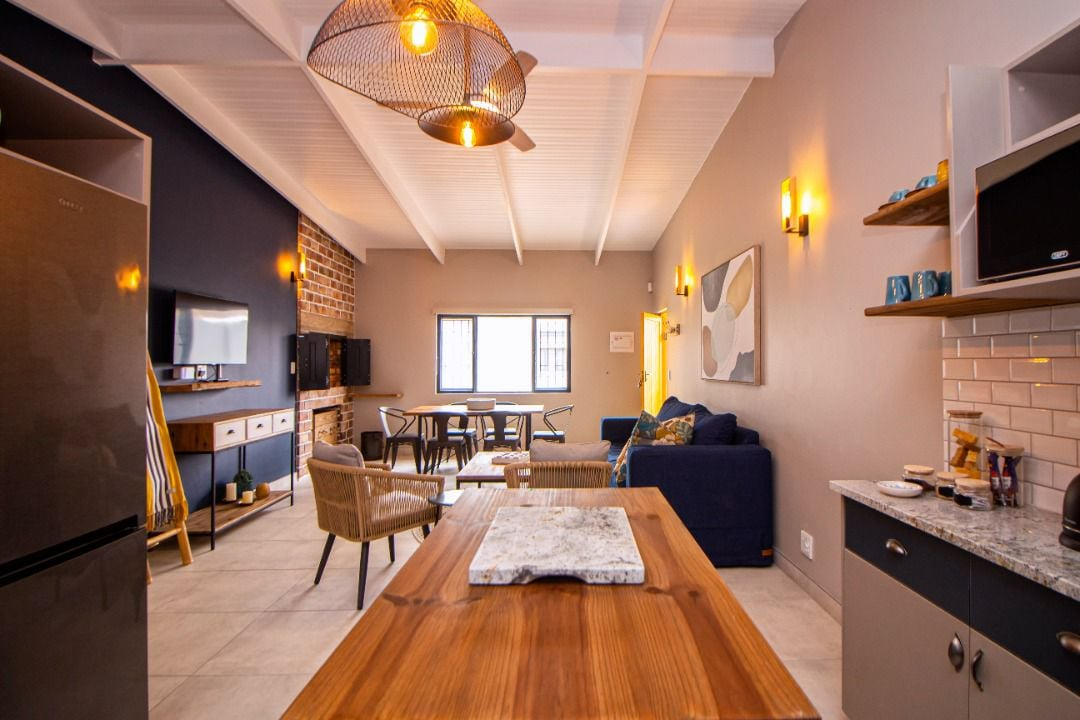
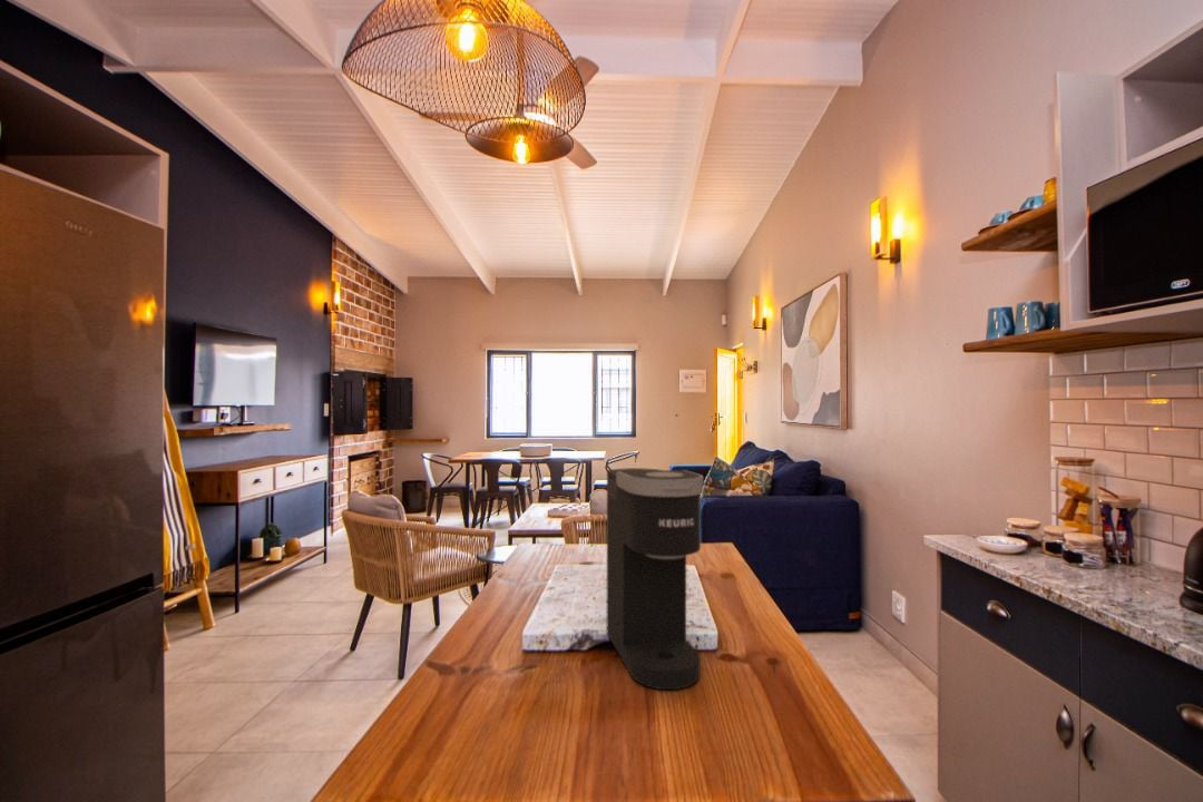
+ coffee maker [606,467,704,691]
